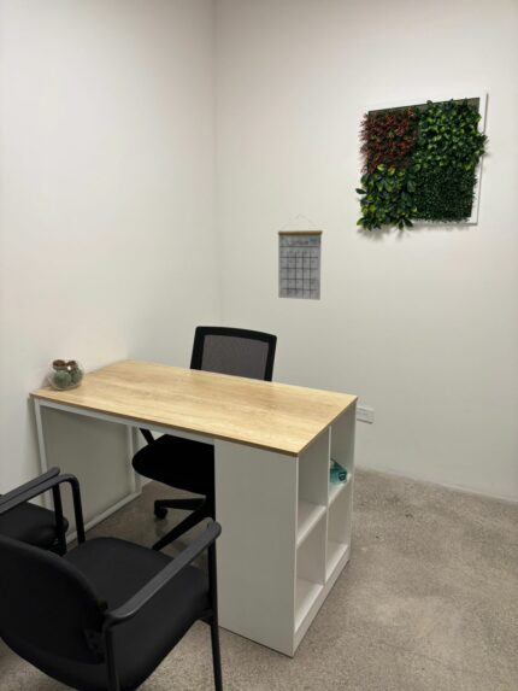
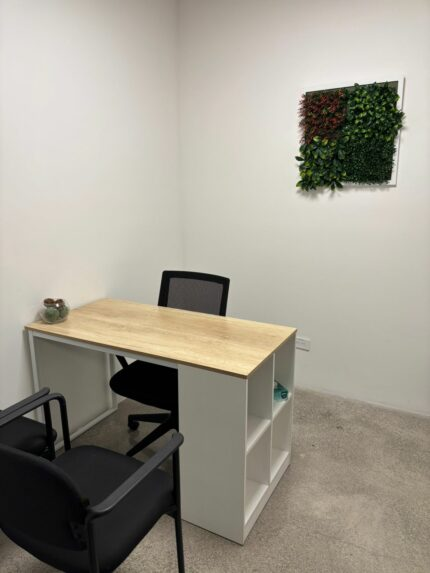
- calendar [277,213,324,301]
